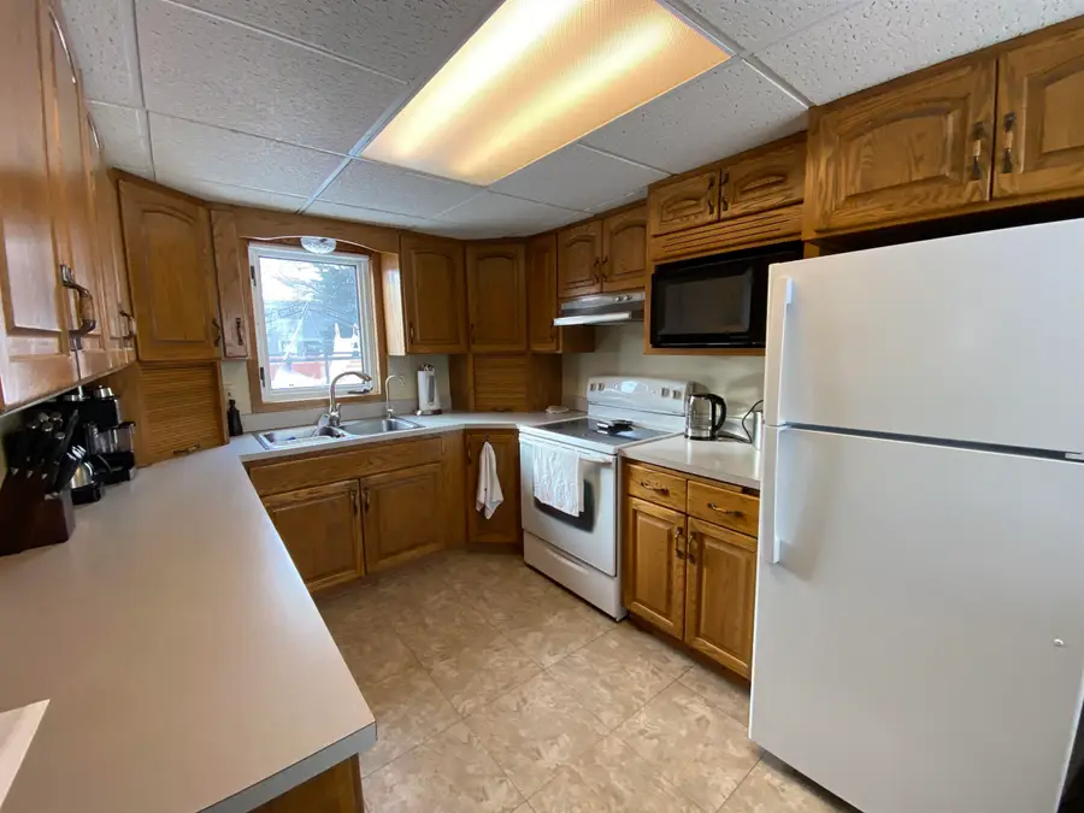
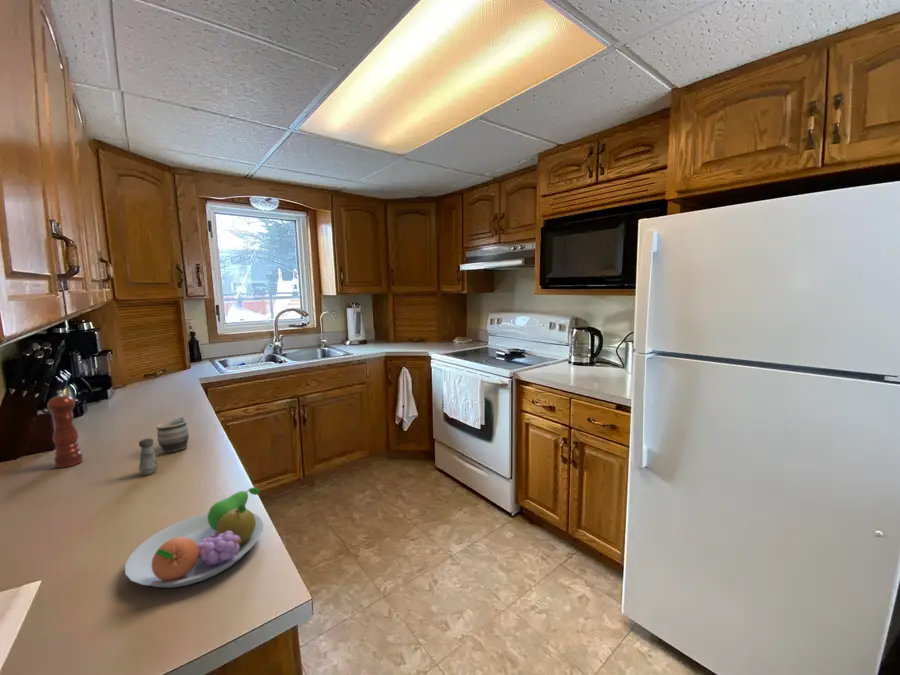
+ pepper mill [46,389,84,469]
+ salt shaker [138,437,159,476]
+ mug [155,416,190,454]
+ fruit bowl [124,486,264,589]
